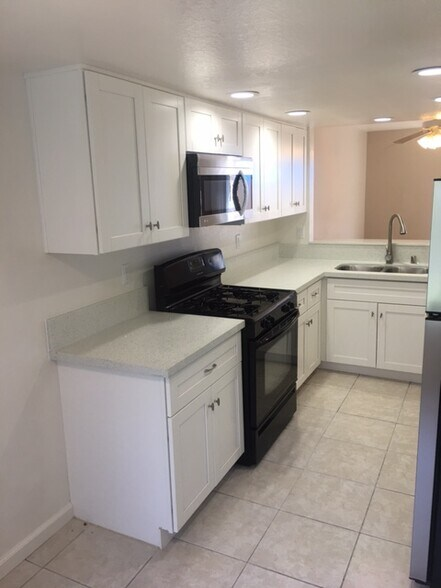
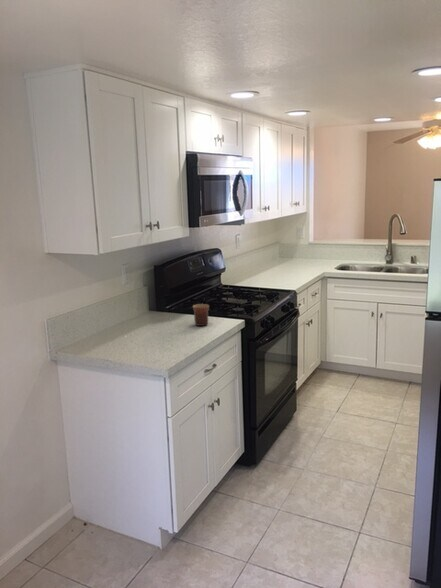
+ mug [192,303,210,327]
